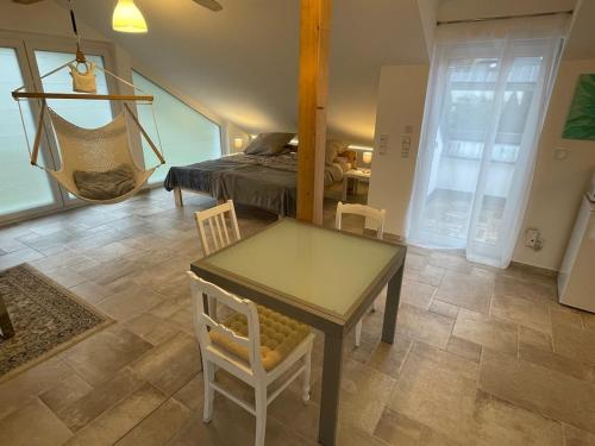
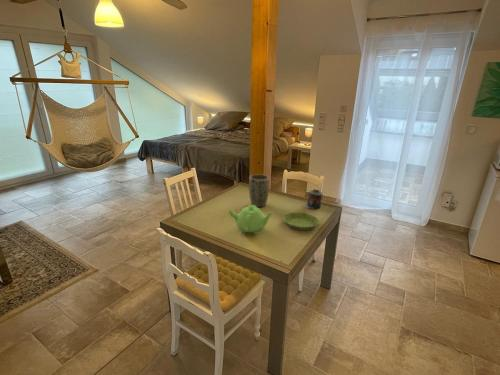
+ candle [305,189,324,210]
+ teapot [227,204,273,236]
+ saucer [282,212,320,231]
+ plant pot [248,173,270,208]
